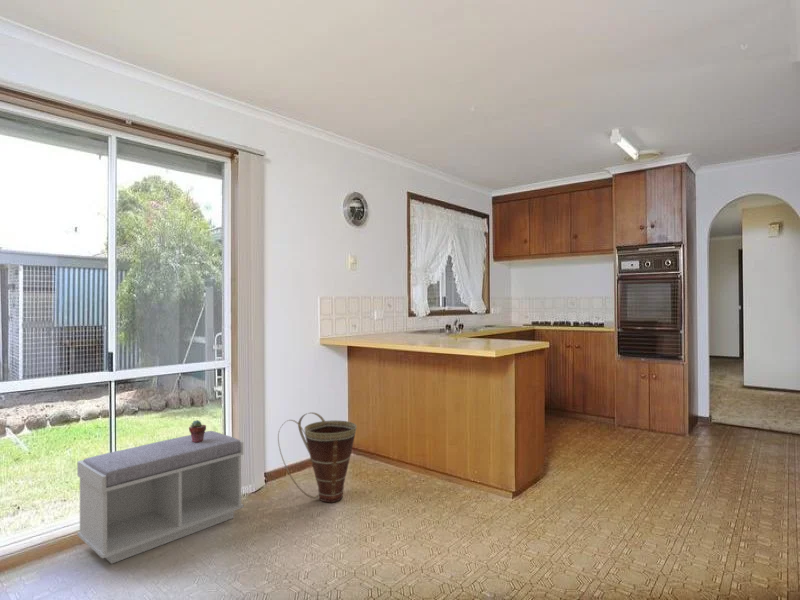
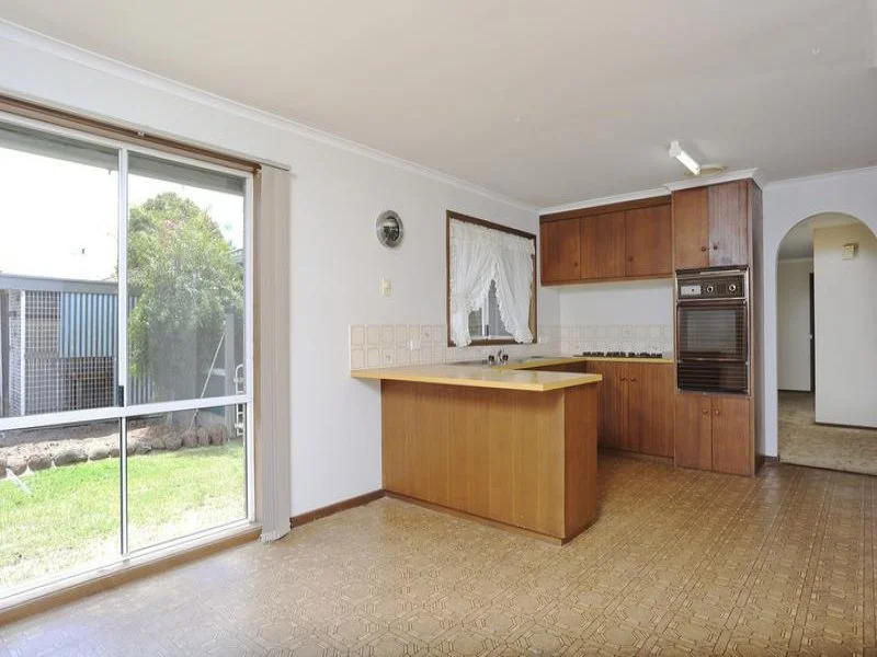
- bench [76,430,245,565]
- potted succulent [188,419,207,443]
- basket [277,411,358,503]
